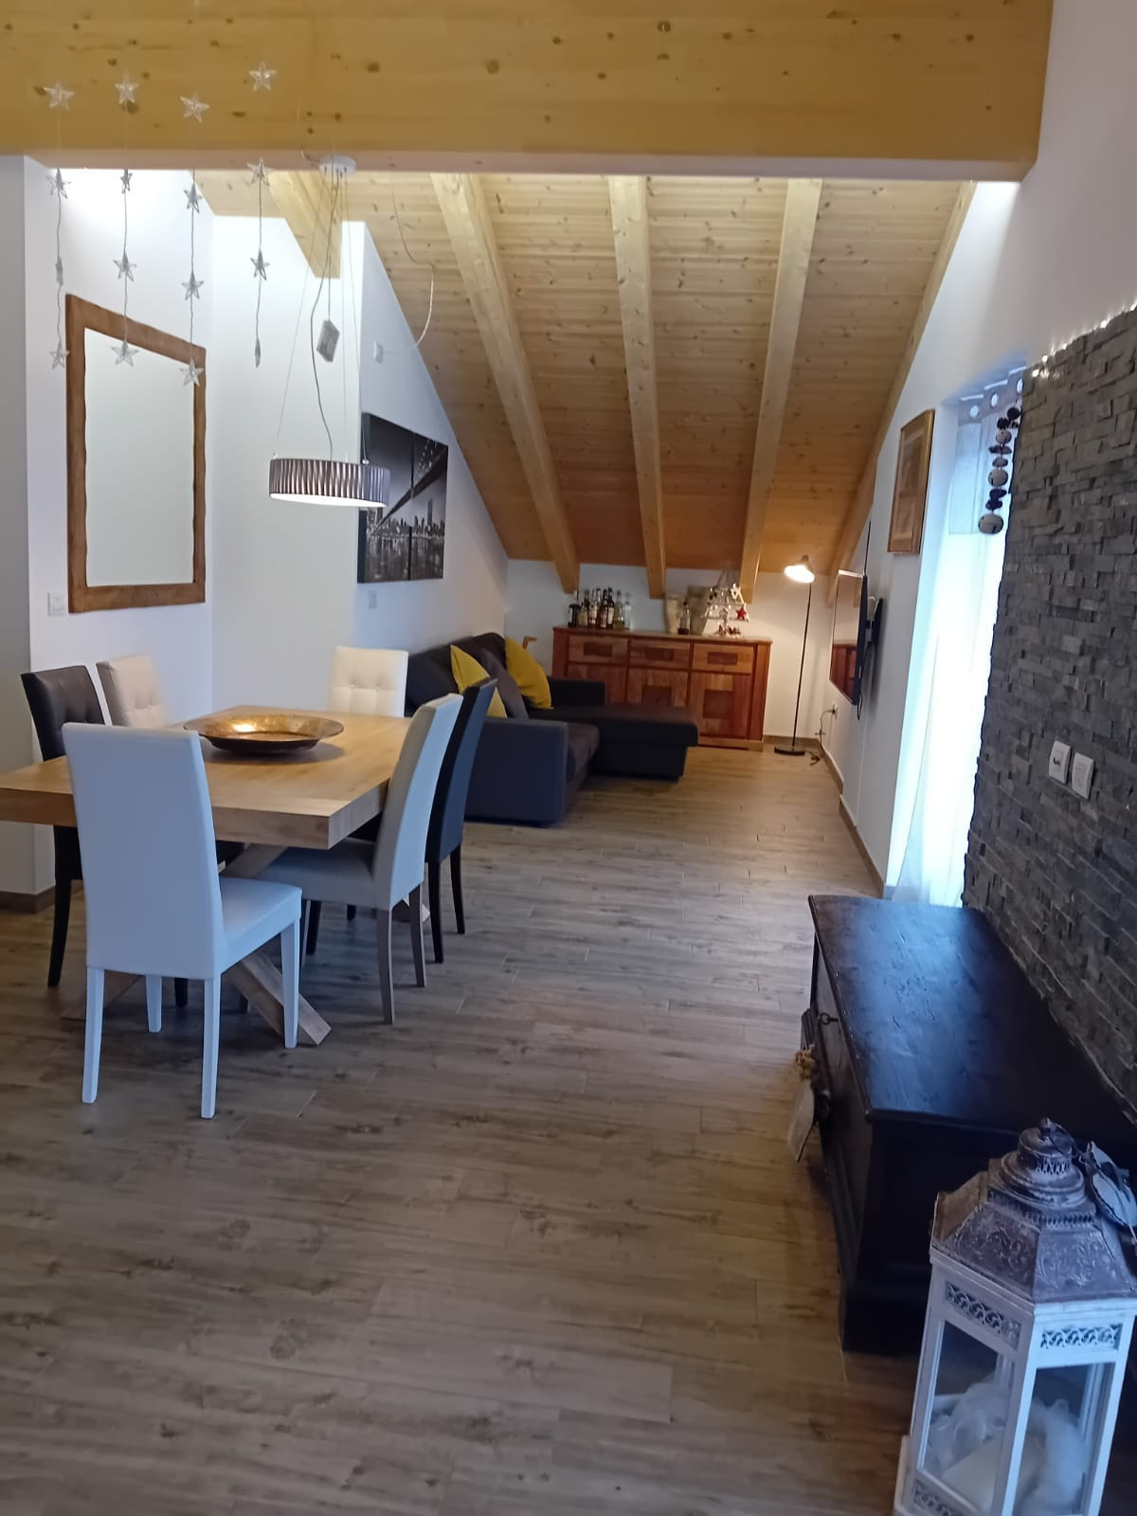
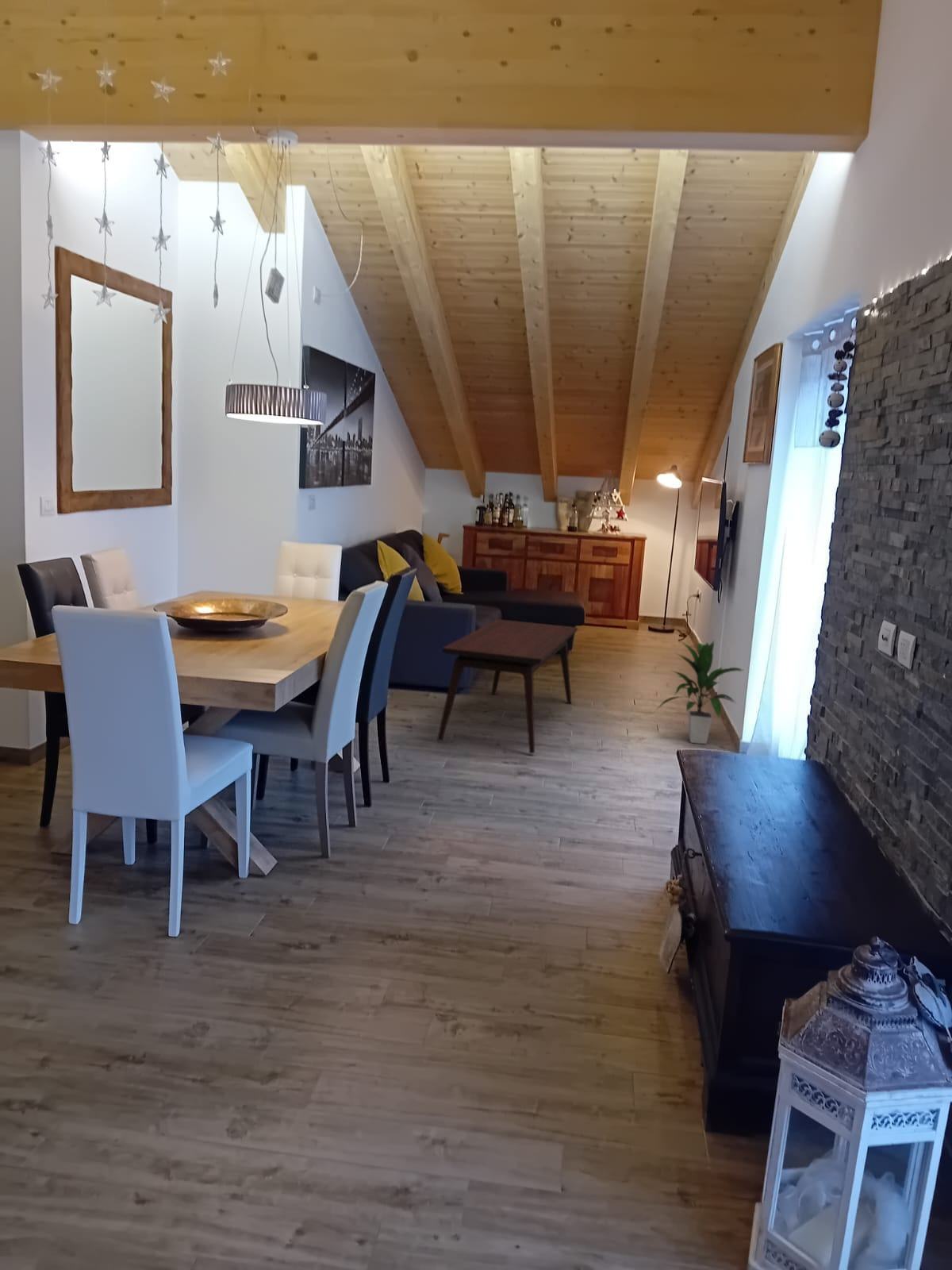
+ indoor plant [655,640,743,745]
+ coffee table [436,618,579,754]
